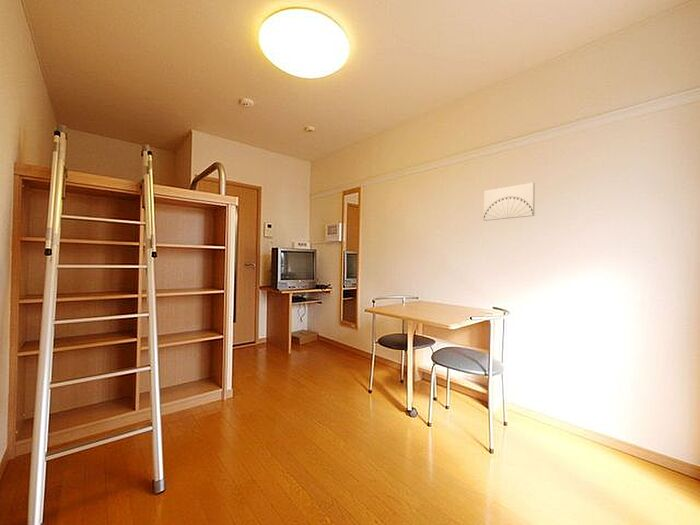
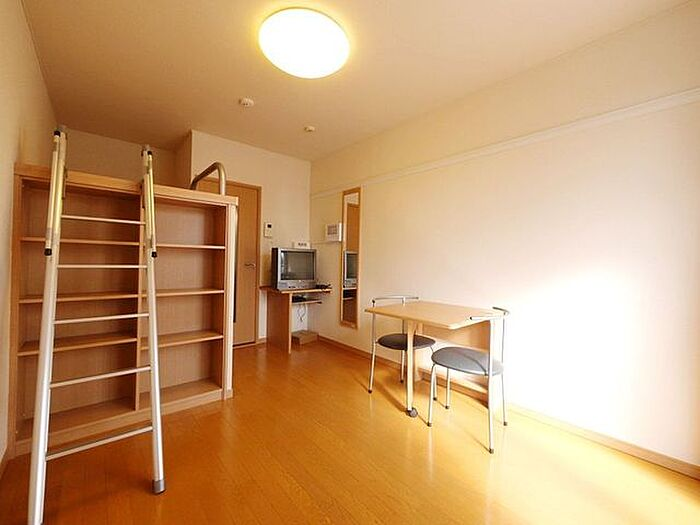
- wall art [483,182,536,222]
